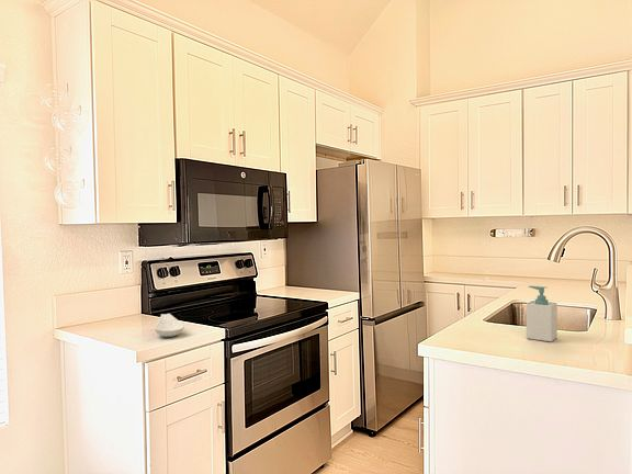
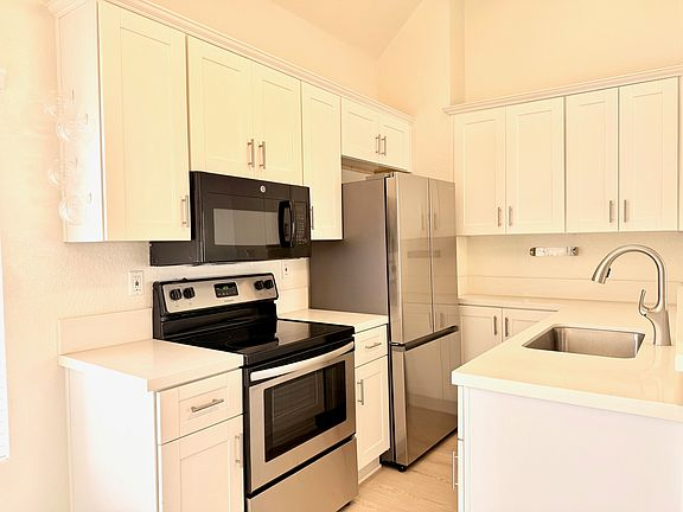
- spoon rest [154,313,185,338]
- soap bottle [524,285,558,342]
